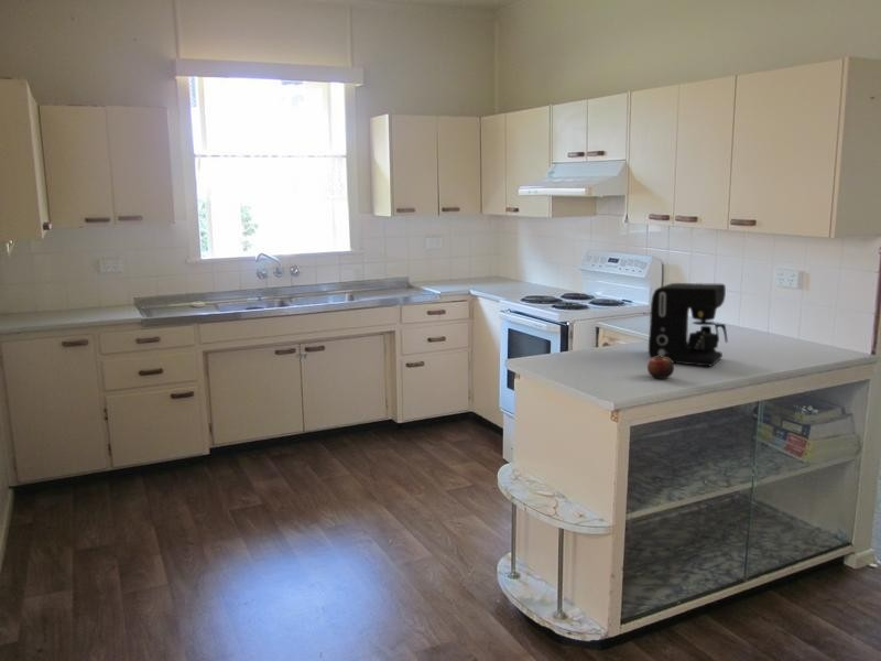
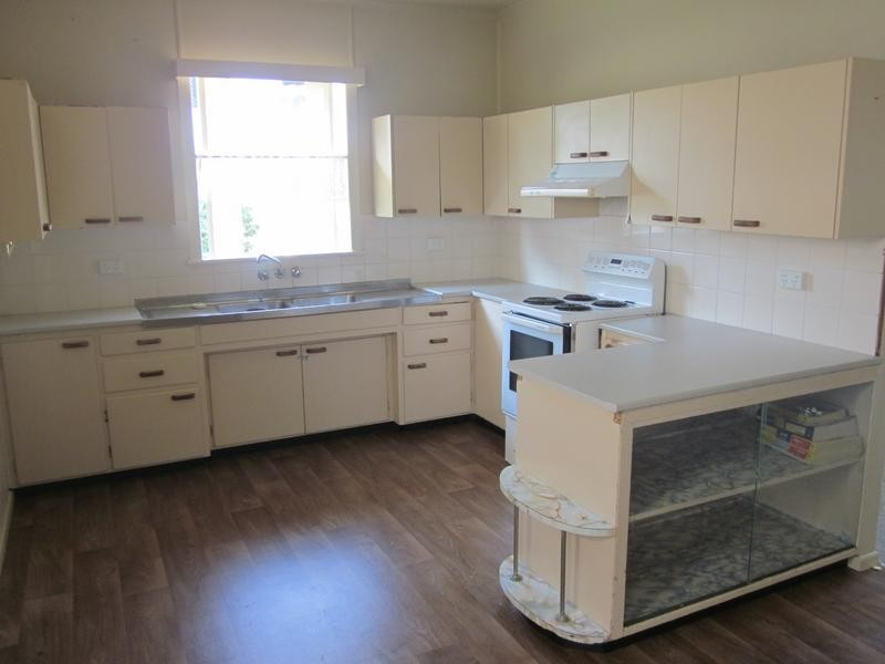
- coffee maker [648,282,729,367]
- apple [646,356,675,379]
